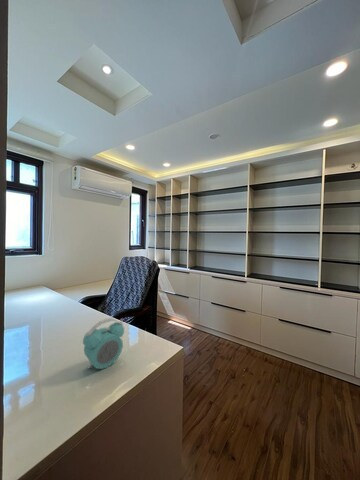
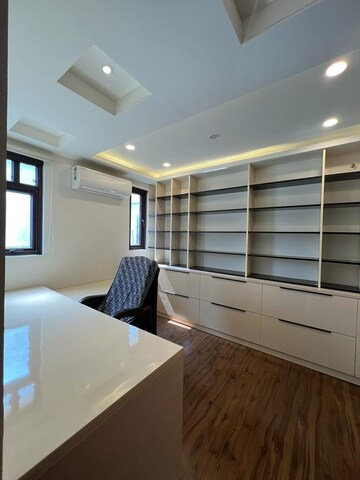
- alarm clock [82,317,125,370]
